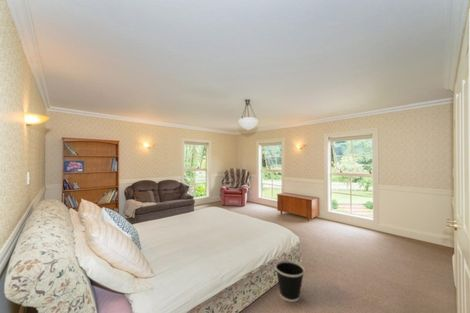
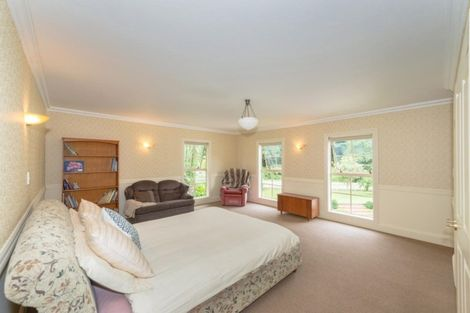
- wastebasket [274,259,305,303]
